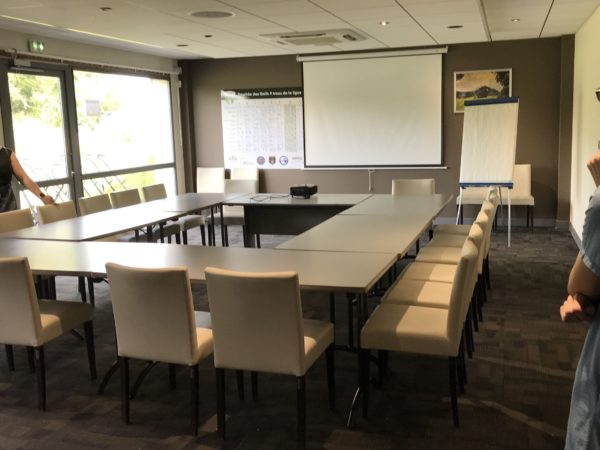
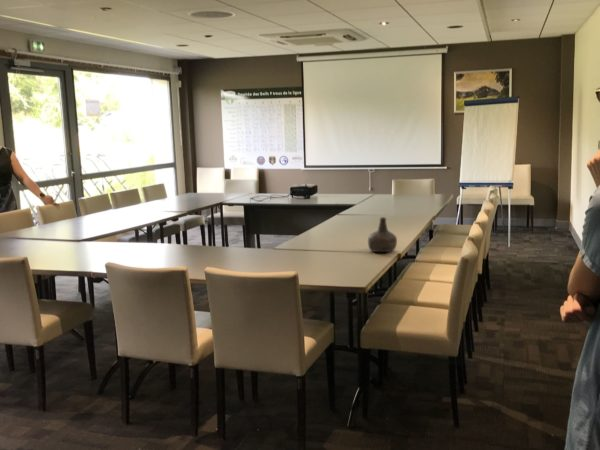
+ bottle [367,216,398,253]
